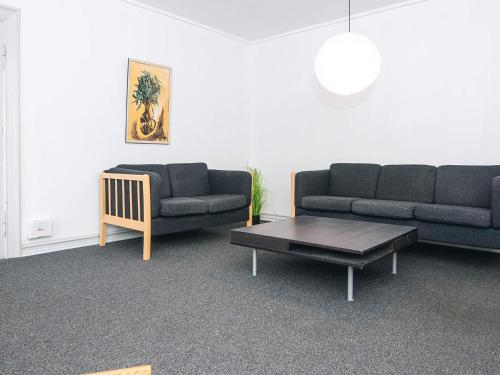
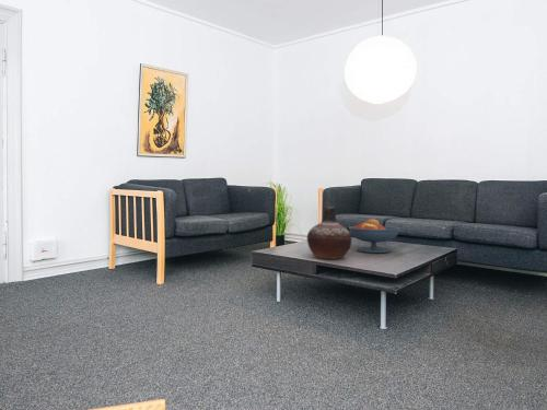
+ fruit bowl [348,218,401,254]
+ vase [306,206,352,260]
